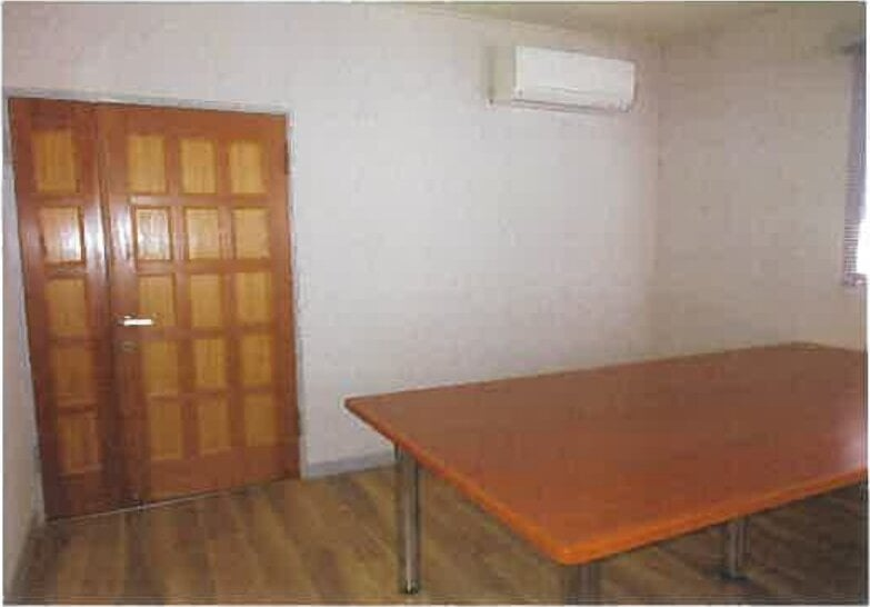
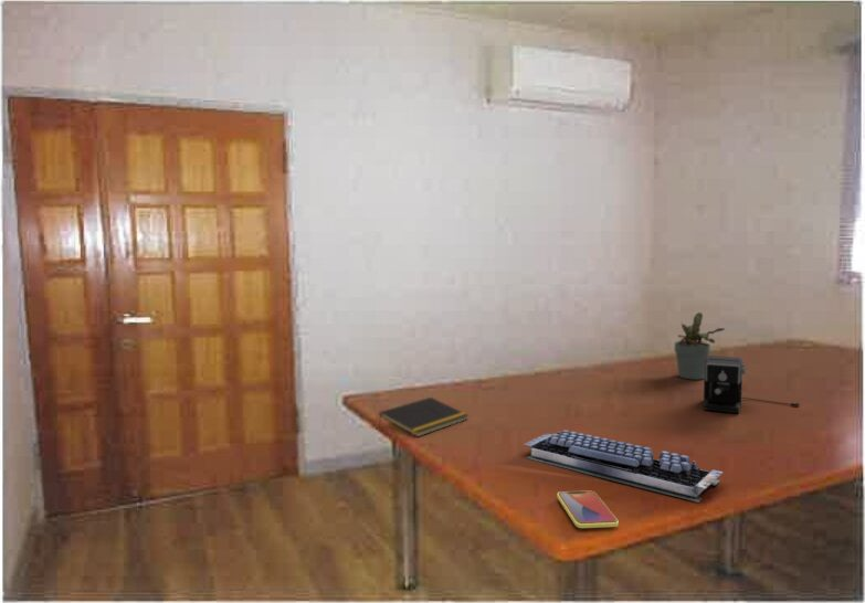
+ potted plant [674,311,726,381]
+ notepad [377,396,470,437]
+ smartphone [556,489,620,529]
+ computer keyboard [523,430,724,503]
+ coffee maker [703,355,800,414]
